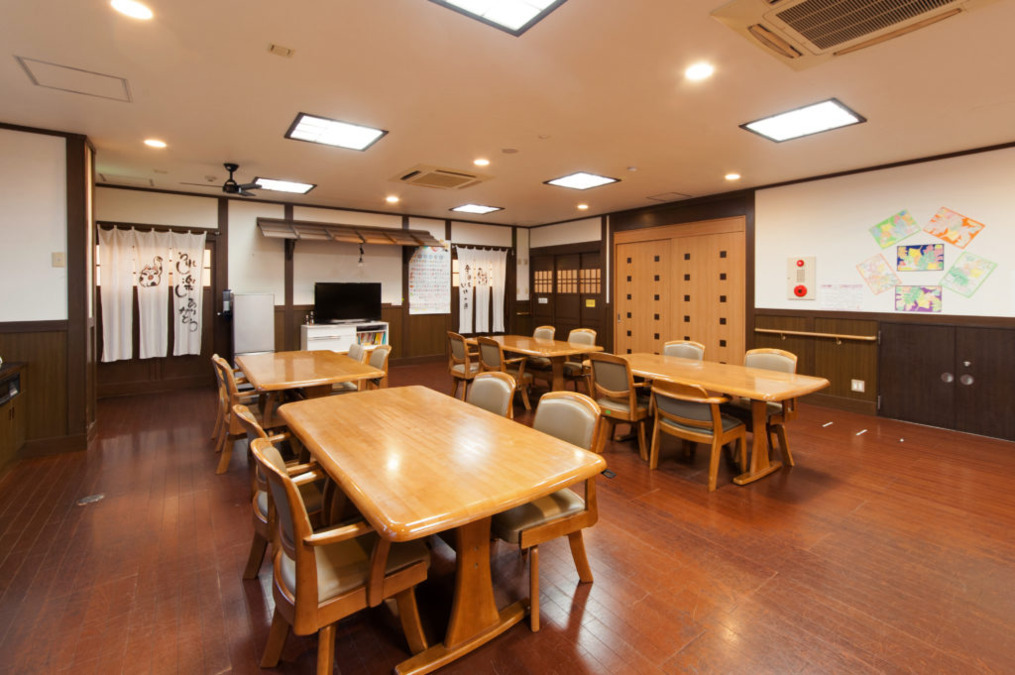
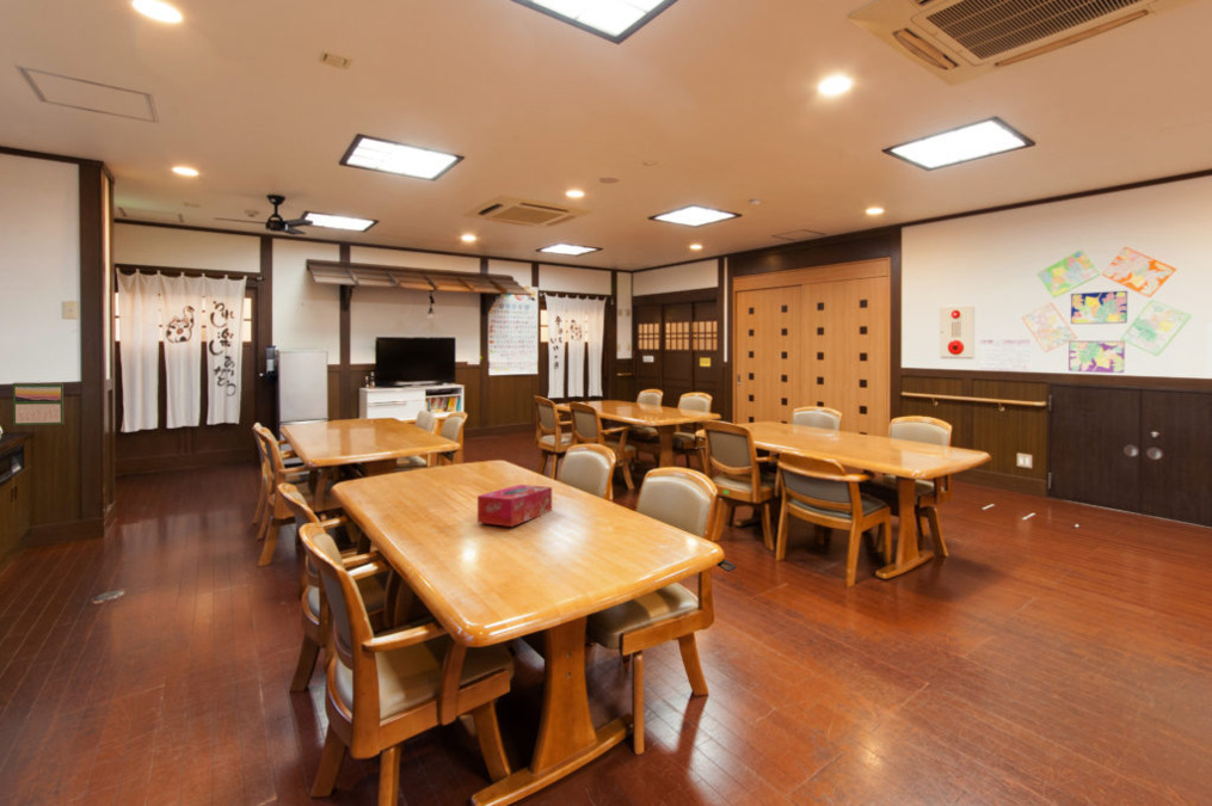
+ tissue box [476,484,553,528]
+ calendar [12,380,64,426]
